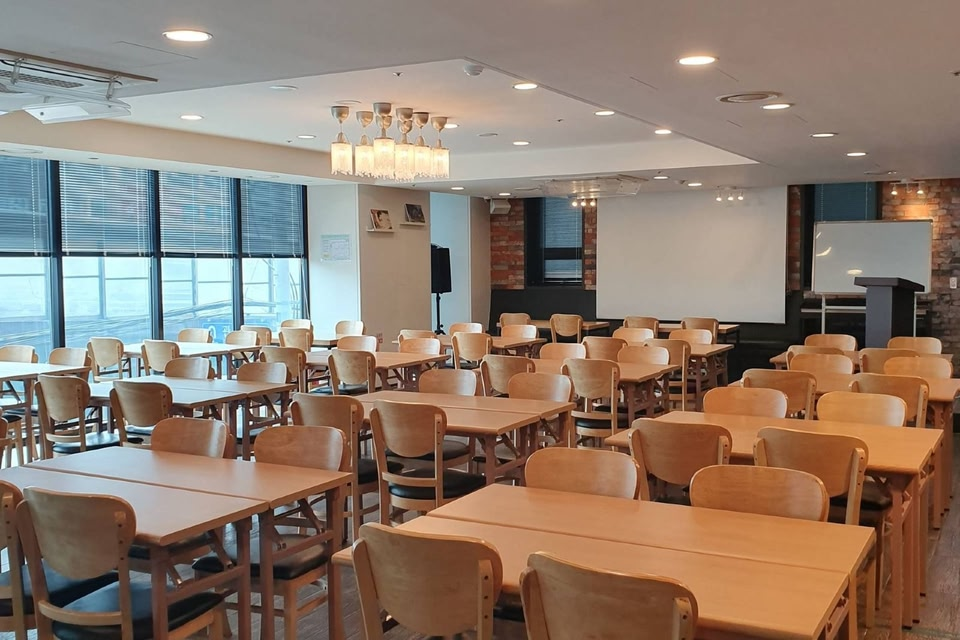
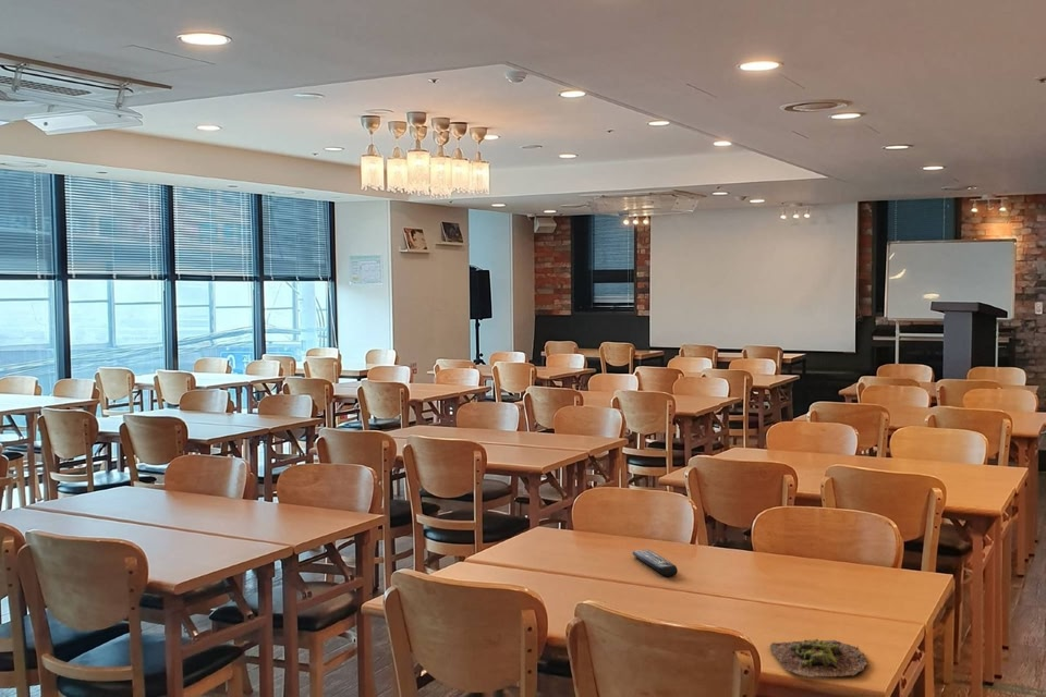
+ remote control [632,549,679,577]
+ succulent plant [769,638,868,678]
